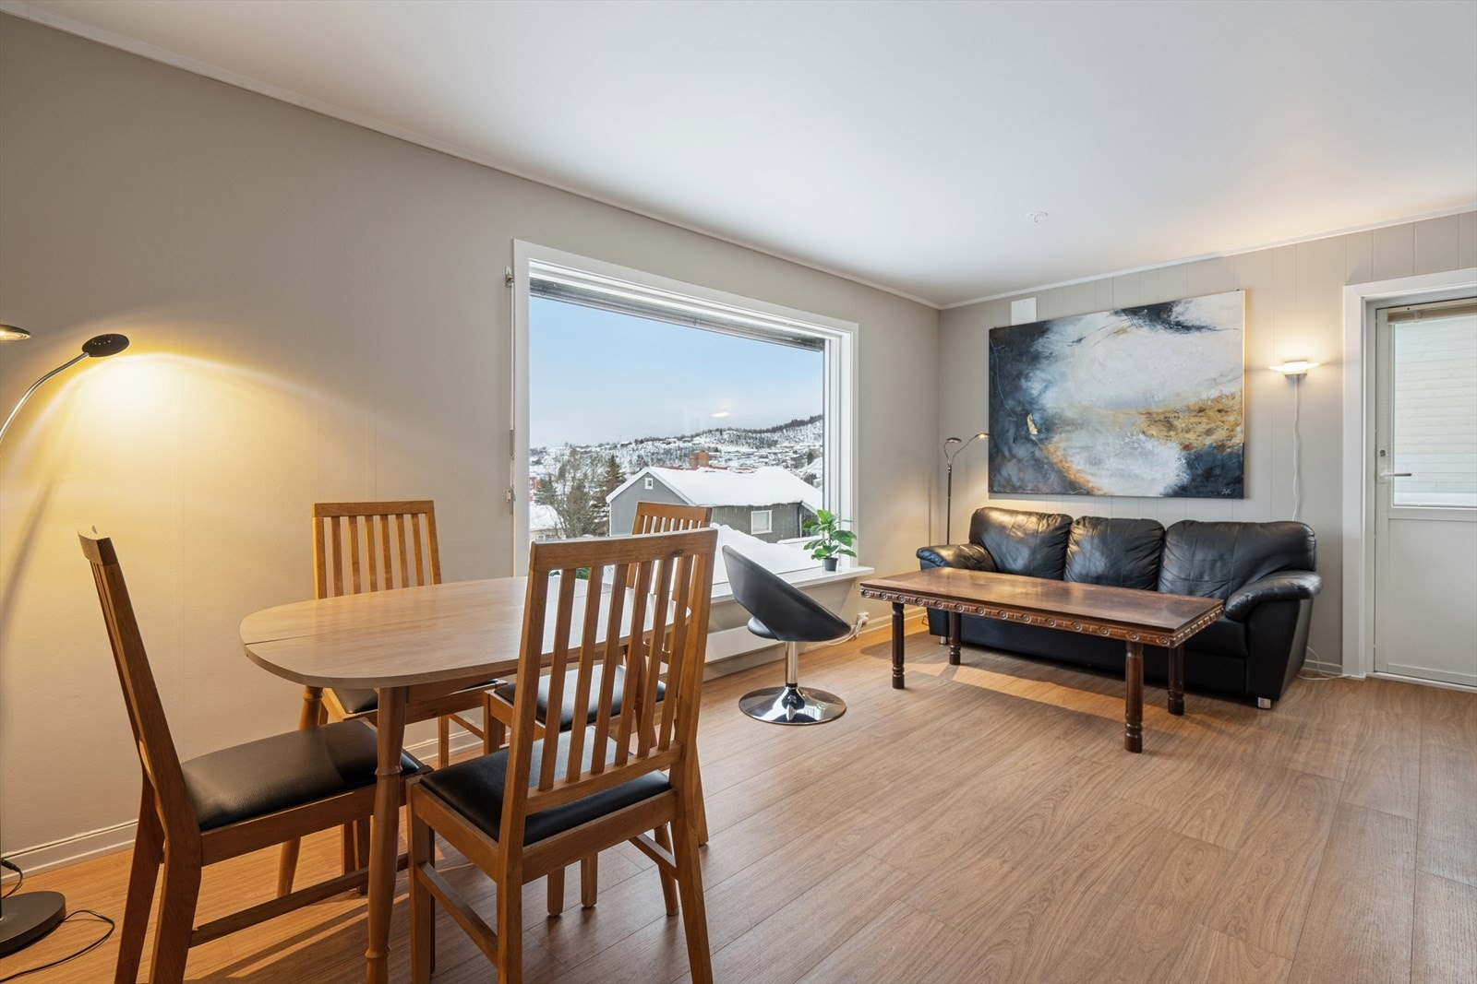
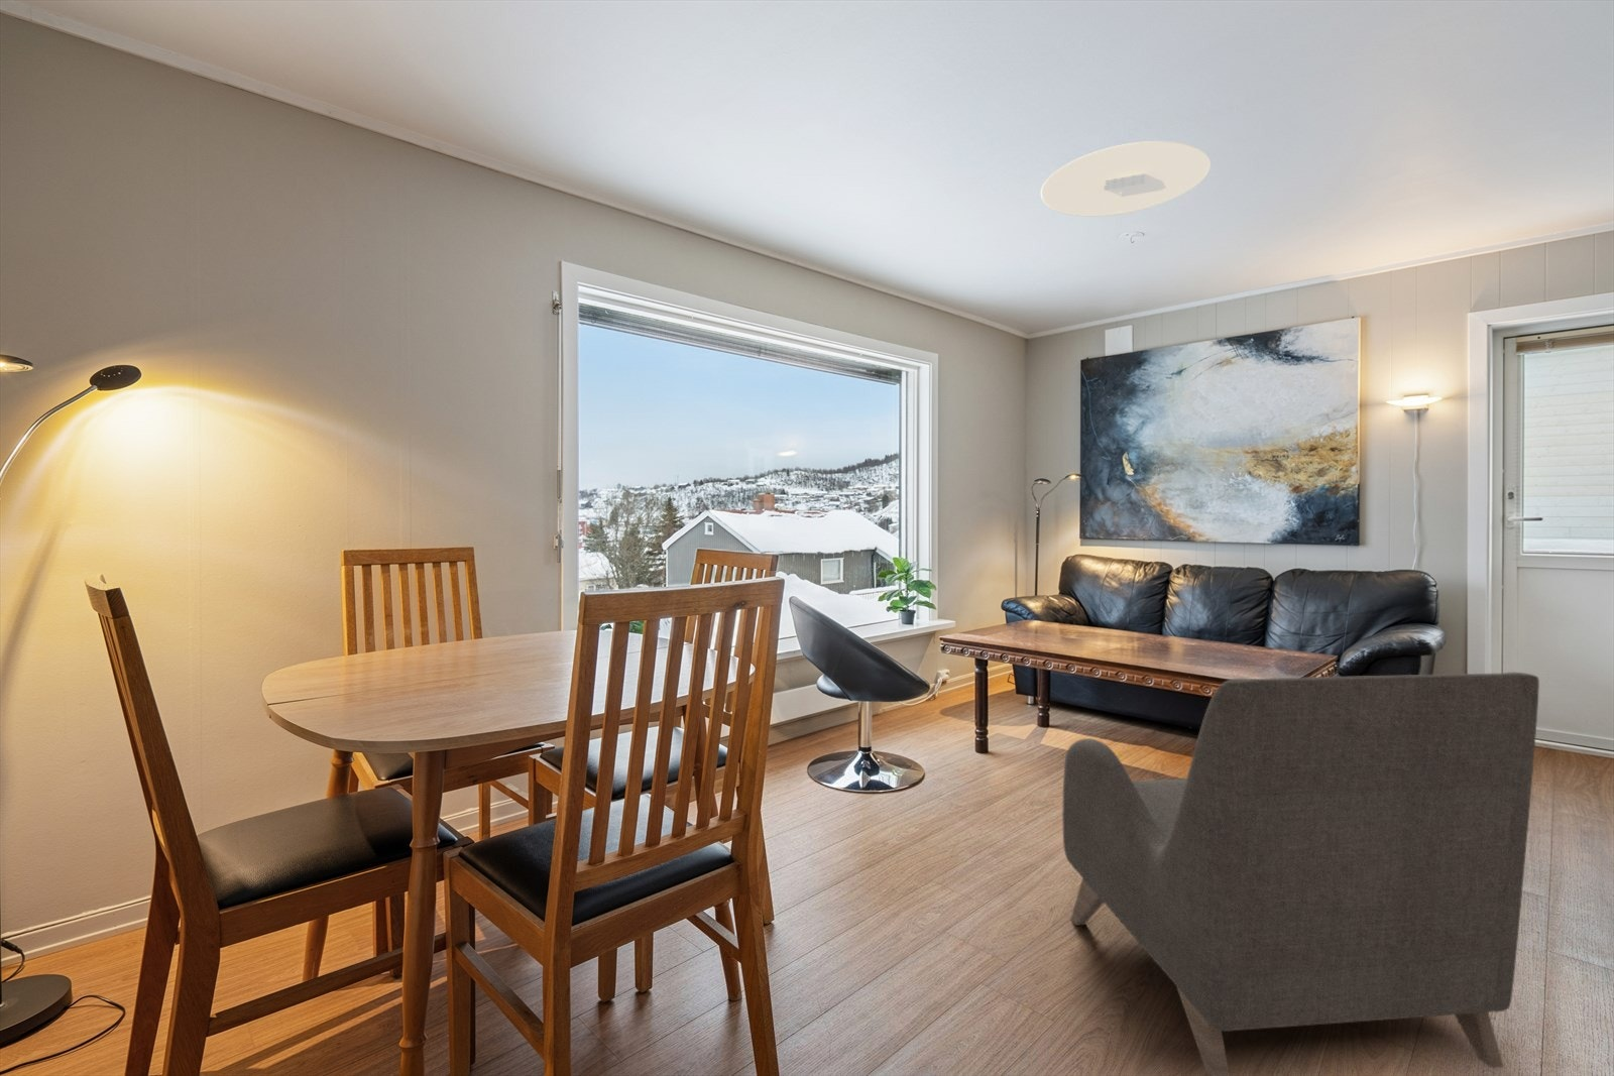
+ armchair [1062,671,1541,1076]
+ ceiling light [1040,141,1212,217]
